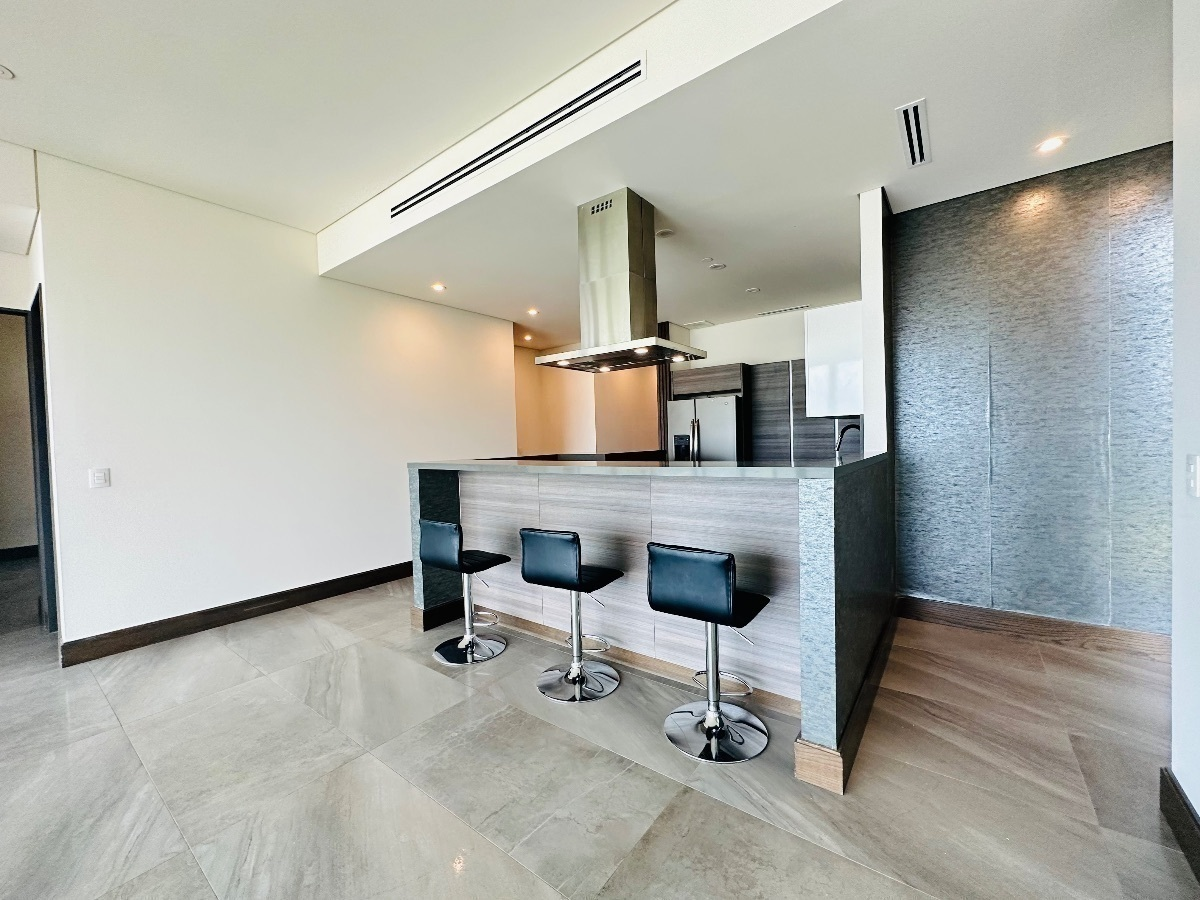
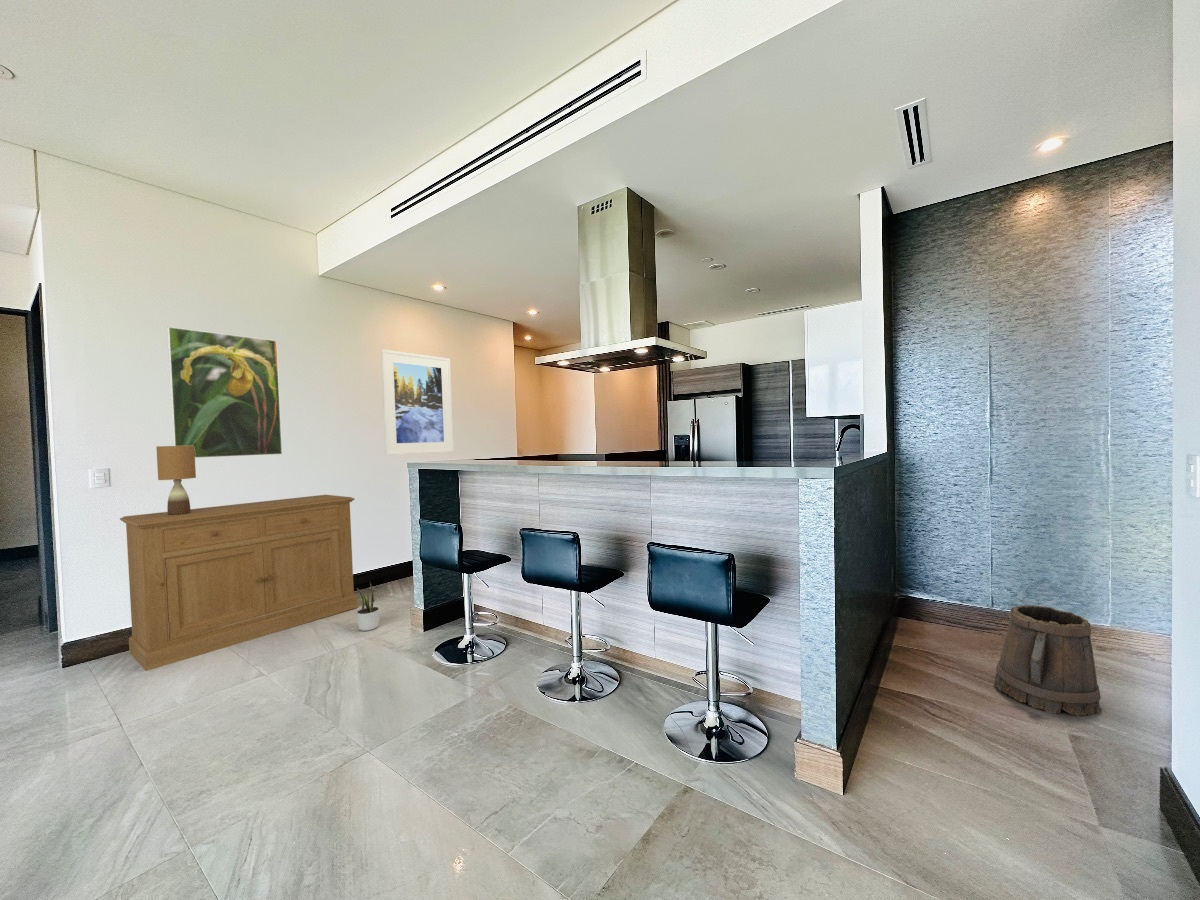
+ table lamp [155,445,197,515]
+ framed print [380,349,454,456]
+ sideboard [119,494,359,672]
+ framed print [166,326,283,459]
+ bucket [993,604,1102,717]
+ potted plant [355,582,381,632]
